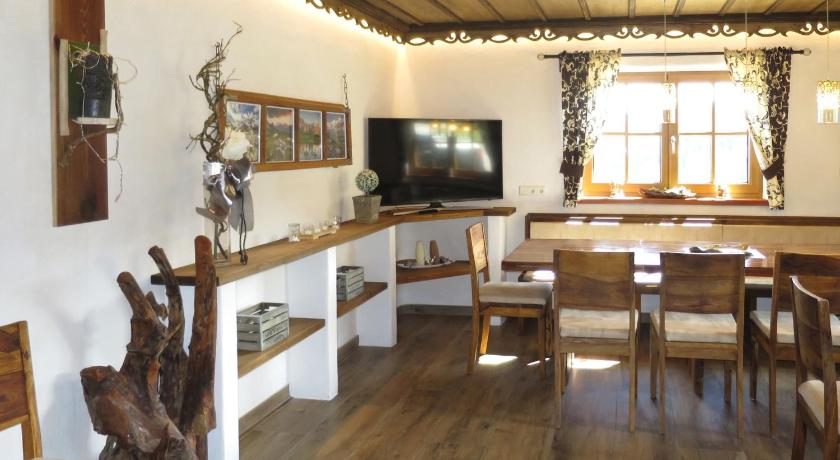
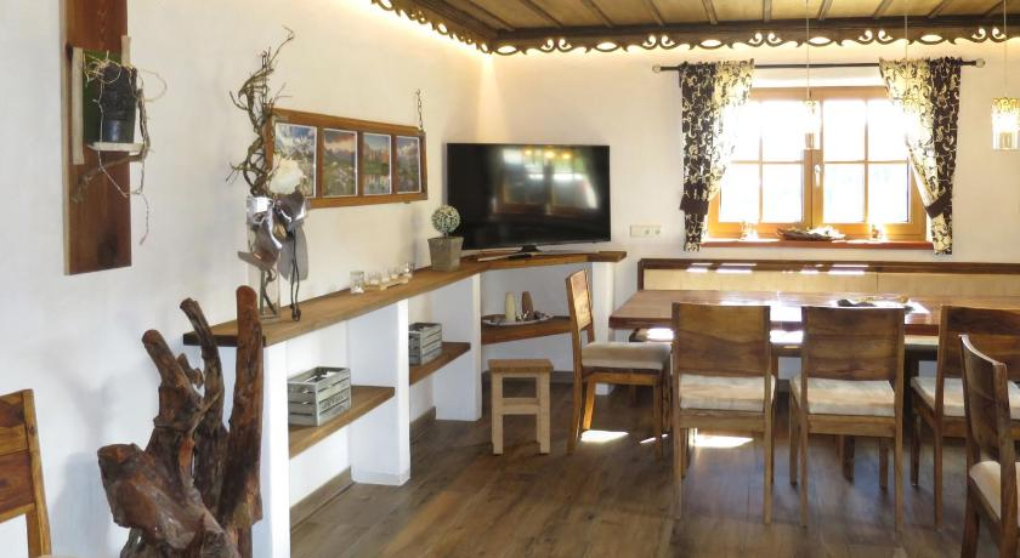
+ stool [487,358,555,455]
